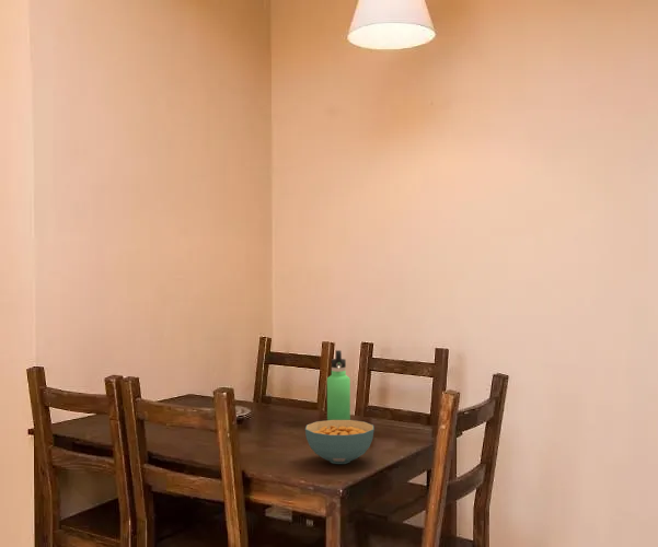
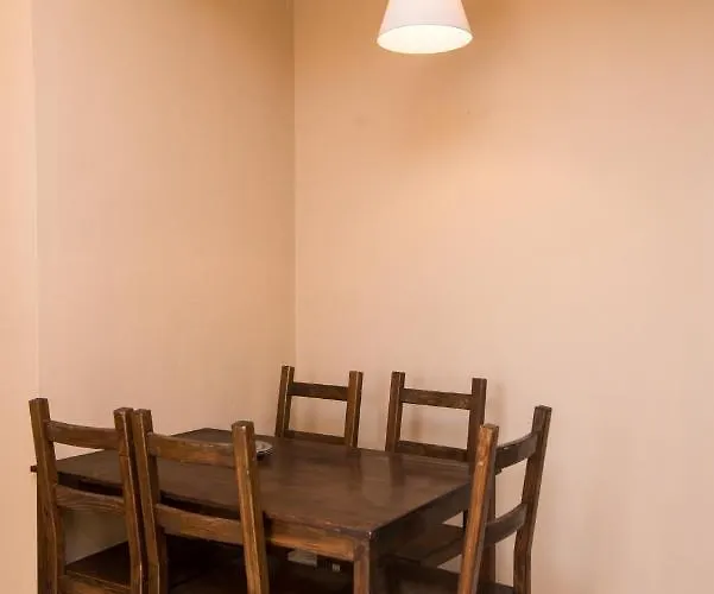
- cereal bowl [304,419,376,465]
- thermos bottle [326,349,351,420]
